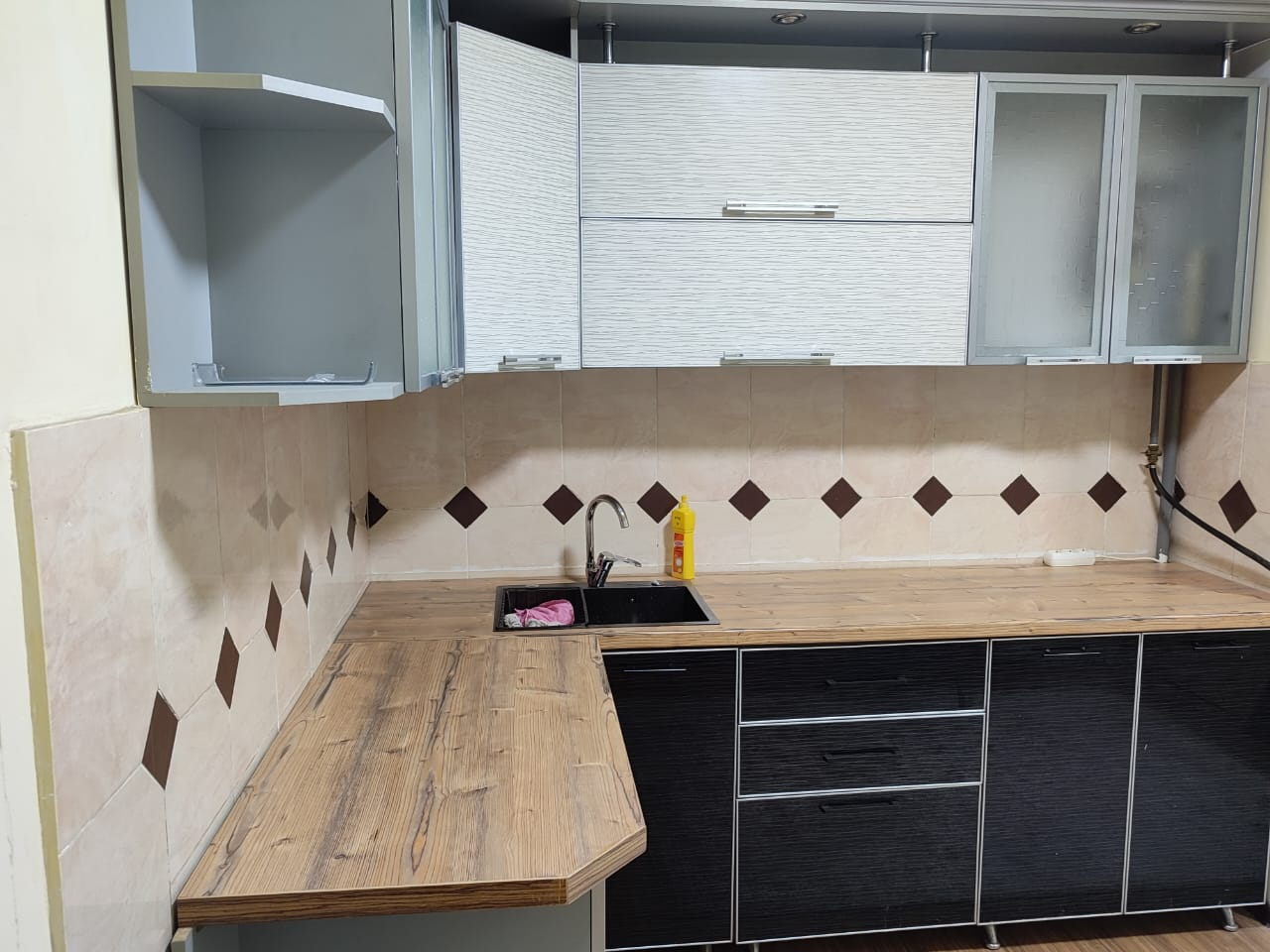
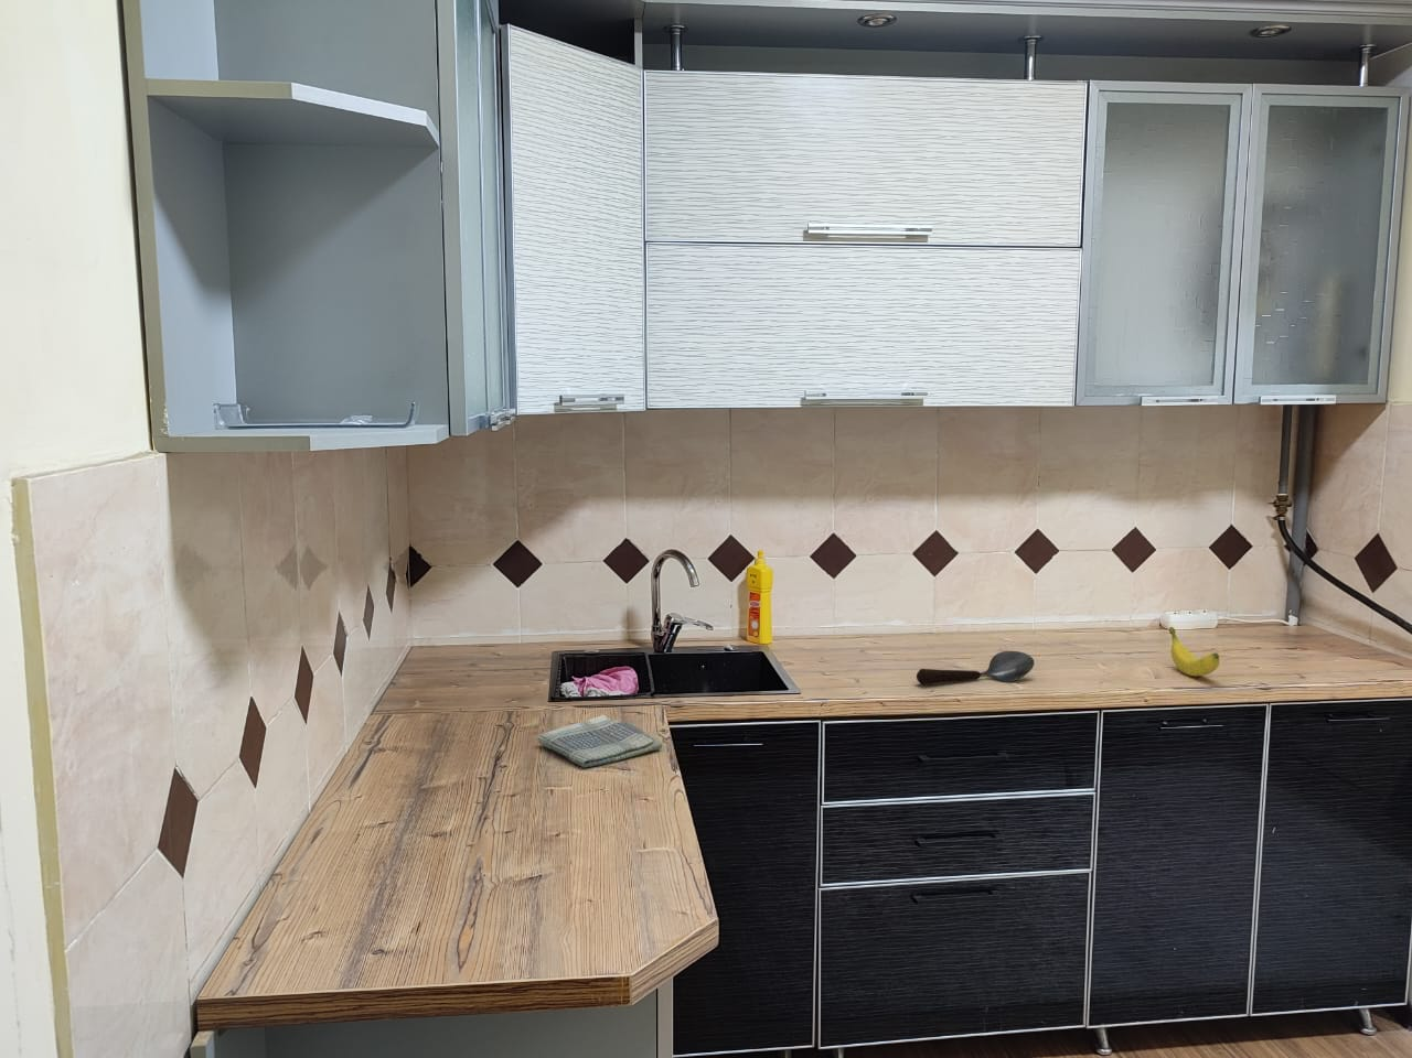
+ spoon [916,650,1035,686]
+ dish towel [536,715,664,768]
+ banana [1169,626,1220,677]
